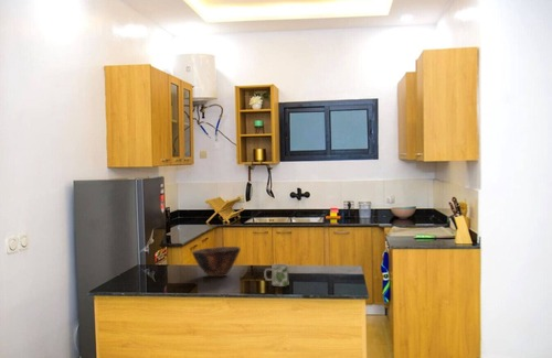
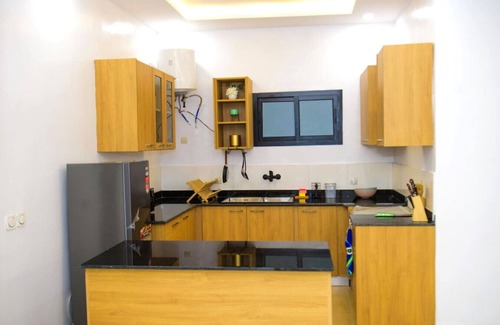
- bowl [191,246,242,278]
- mug [263,263,289,288]
